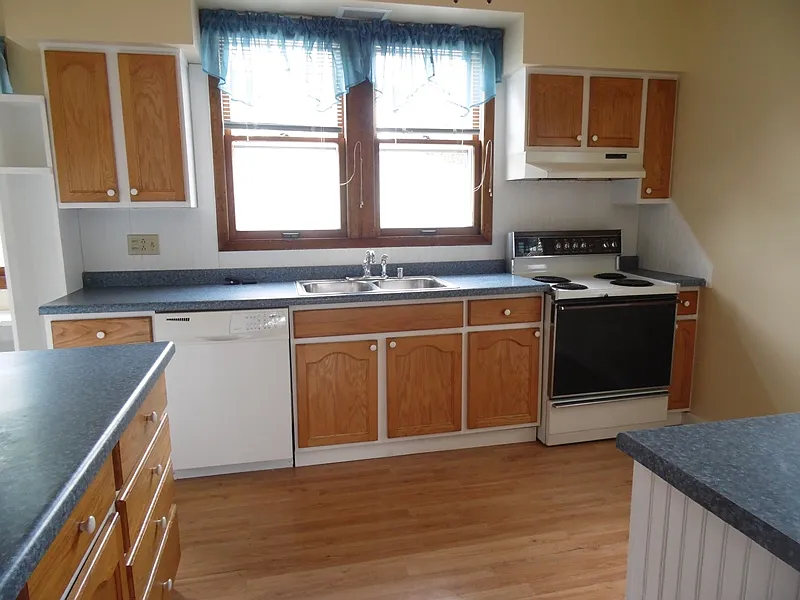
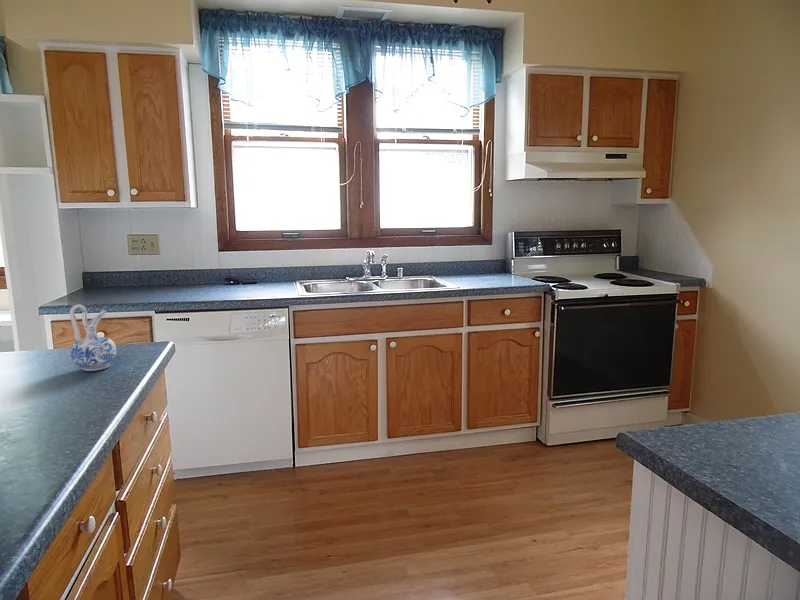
+ ceramic pitcher [69,304,117,372]
